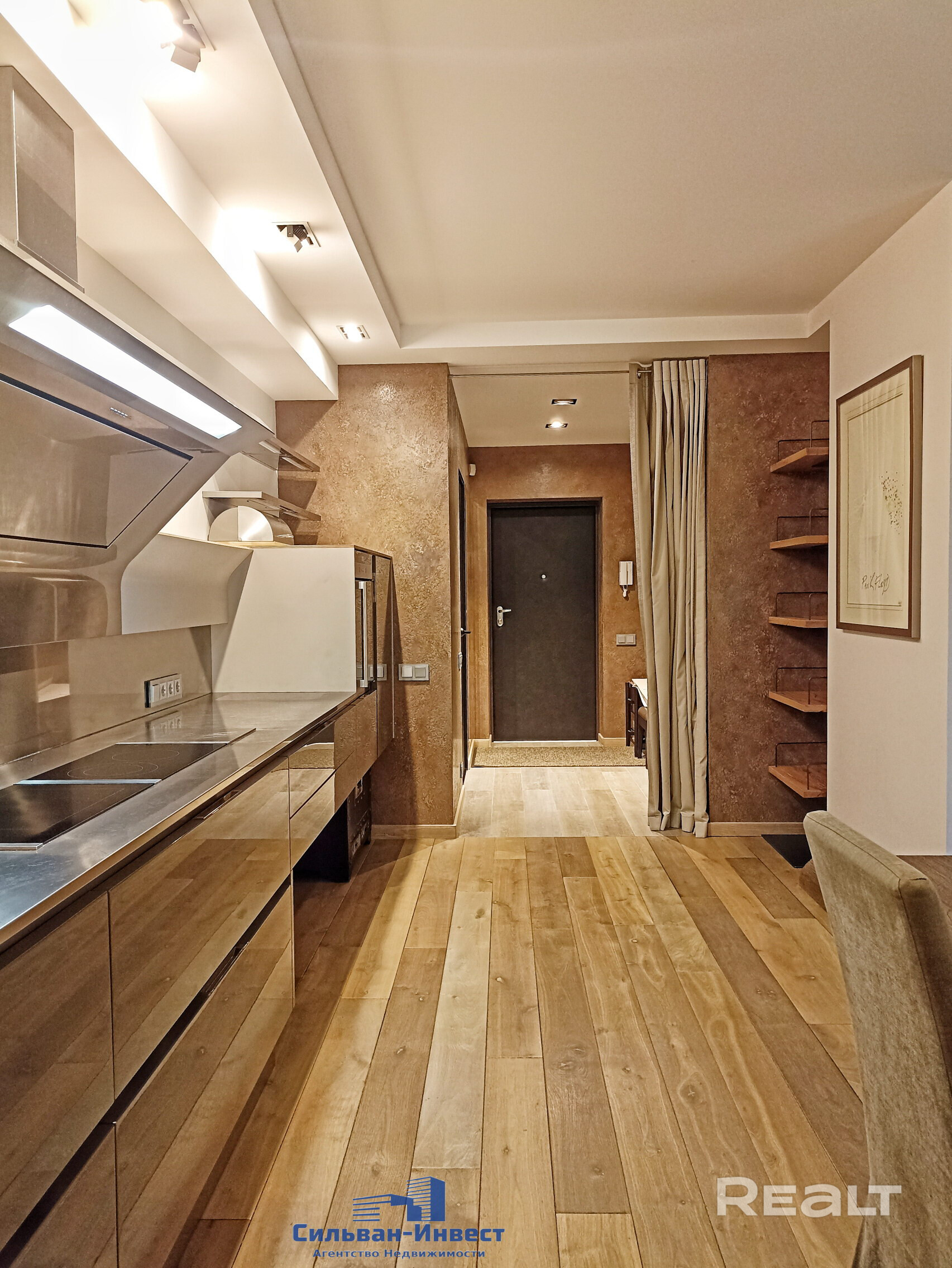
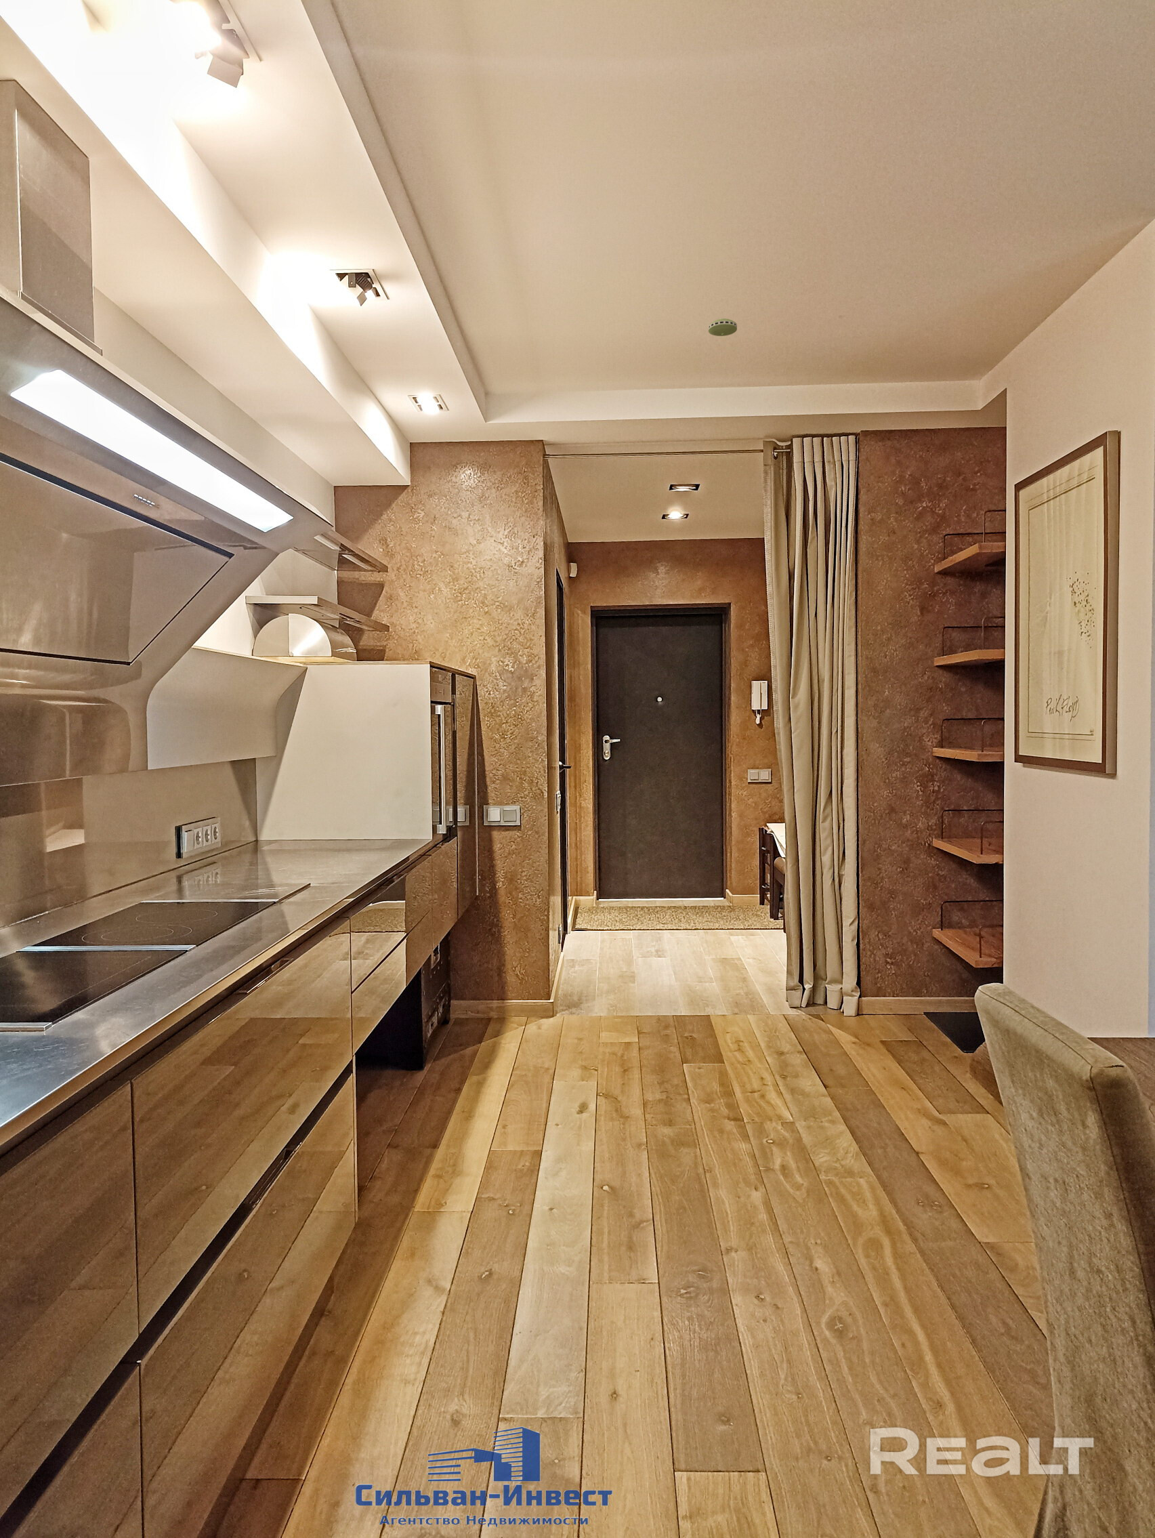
+ smoke detector [707,318,738,337]
